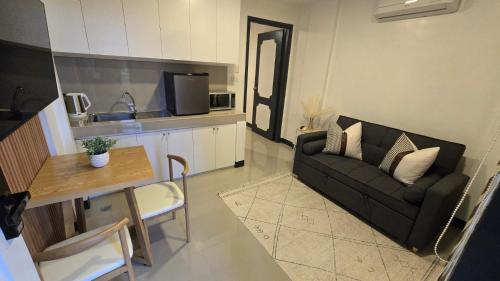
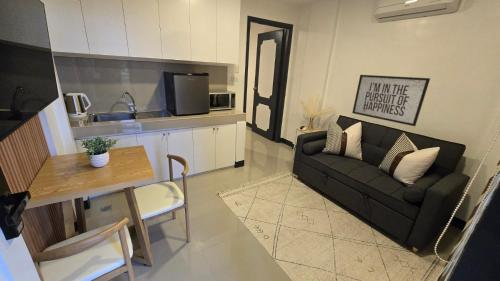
+ mirror [351,74,431,127]
